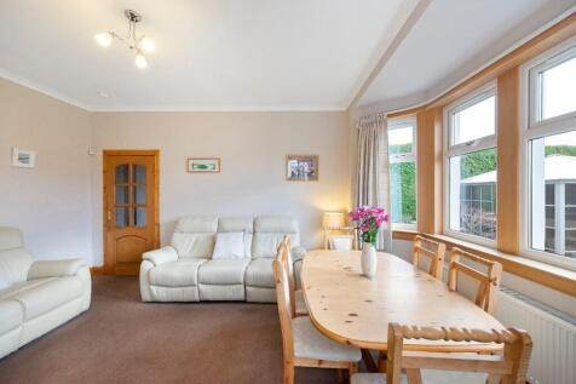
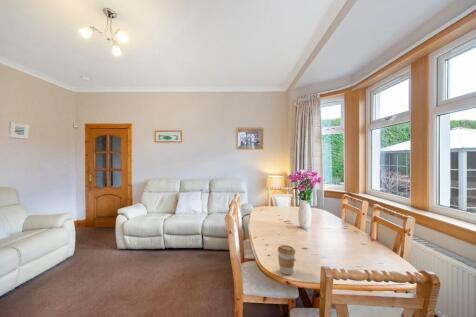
+ coffee cup [277,244,297,275]
